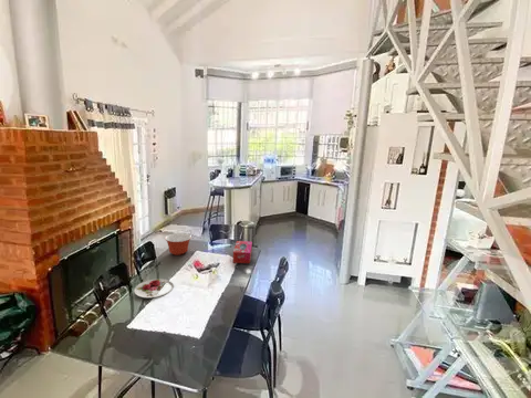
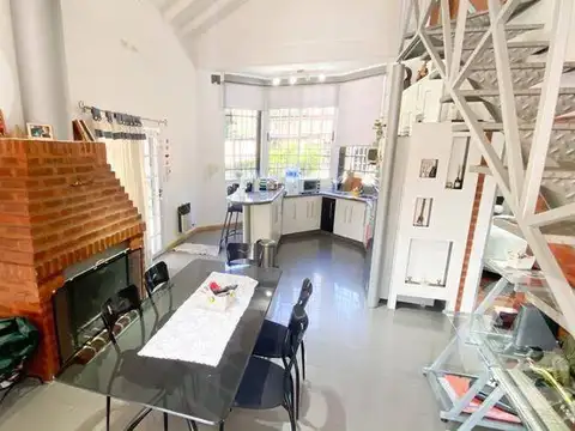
- mixing bowl [164,232,192,256]
- tissue box [232,240,253,264]
- plate [133,277,175,298]
